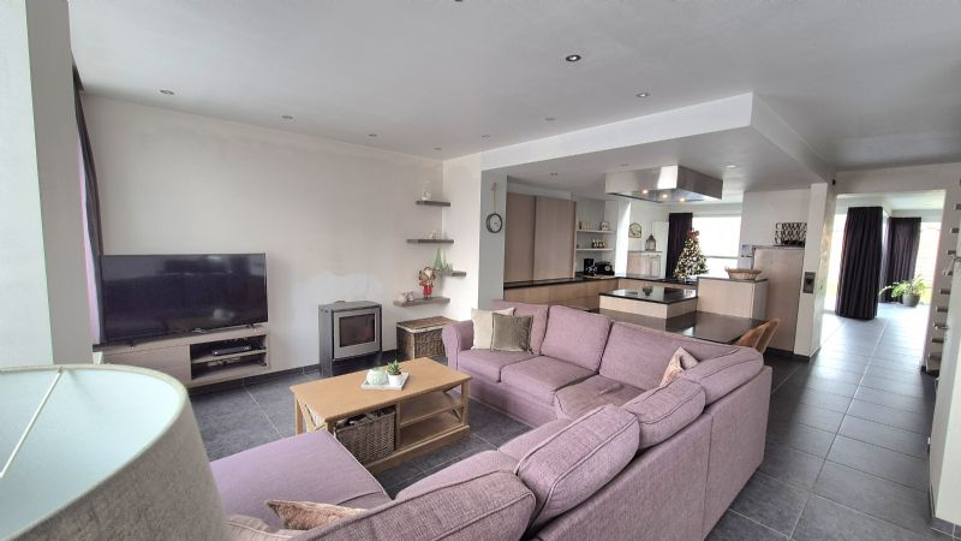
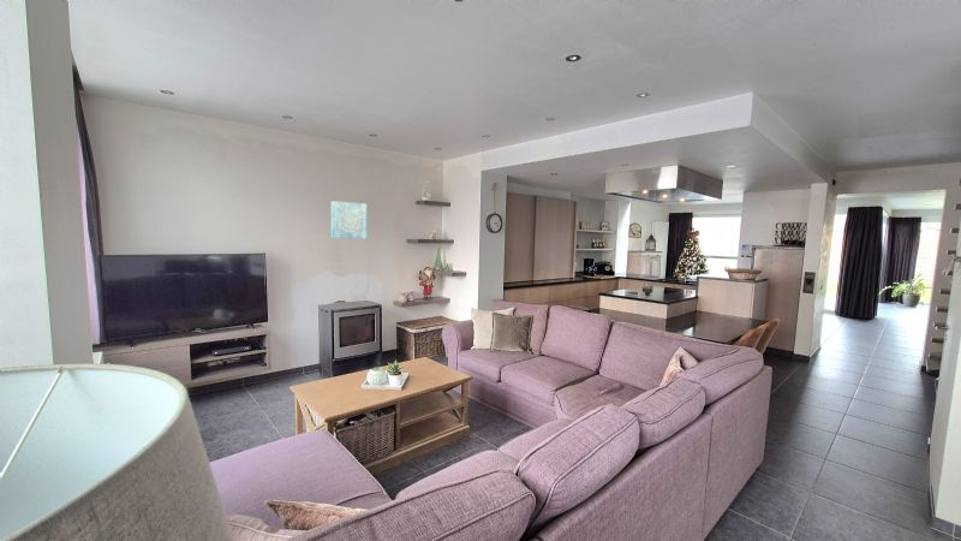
+ wall art [330,200,368,239]
